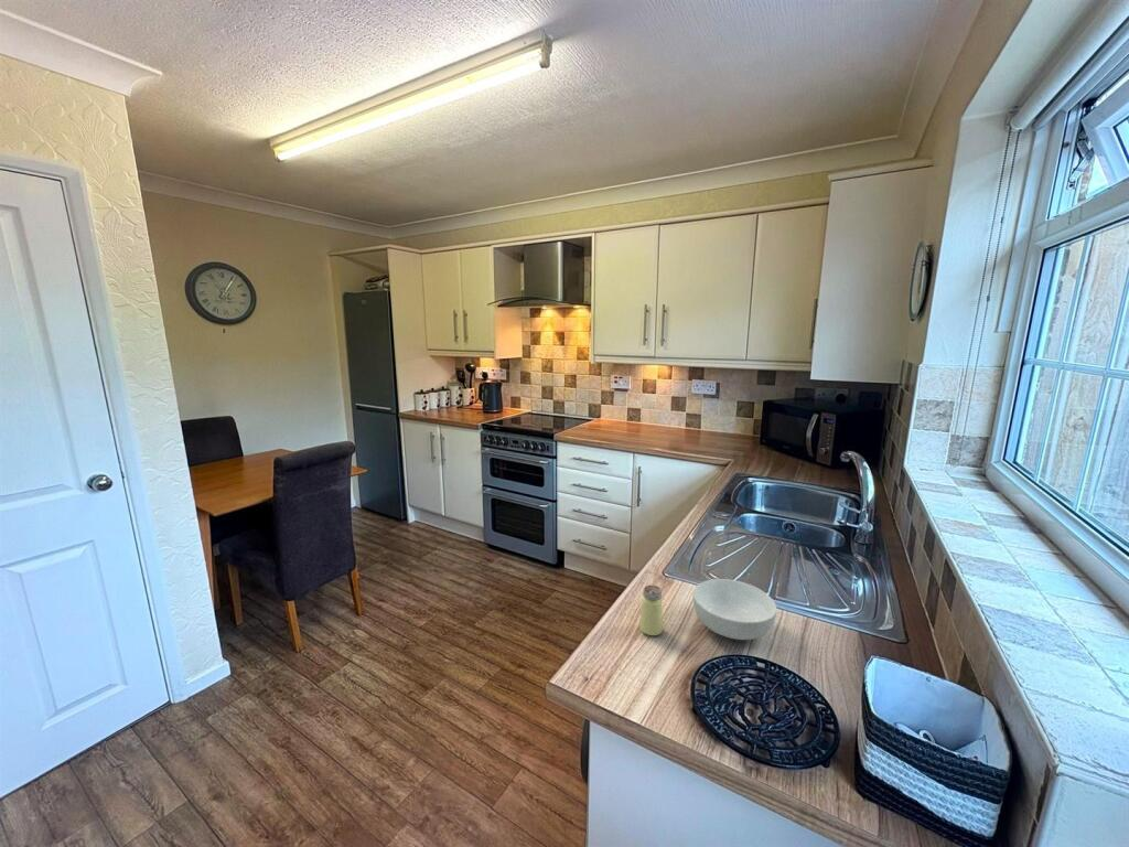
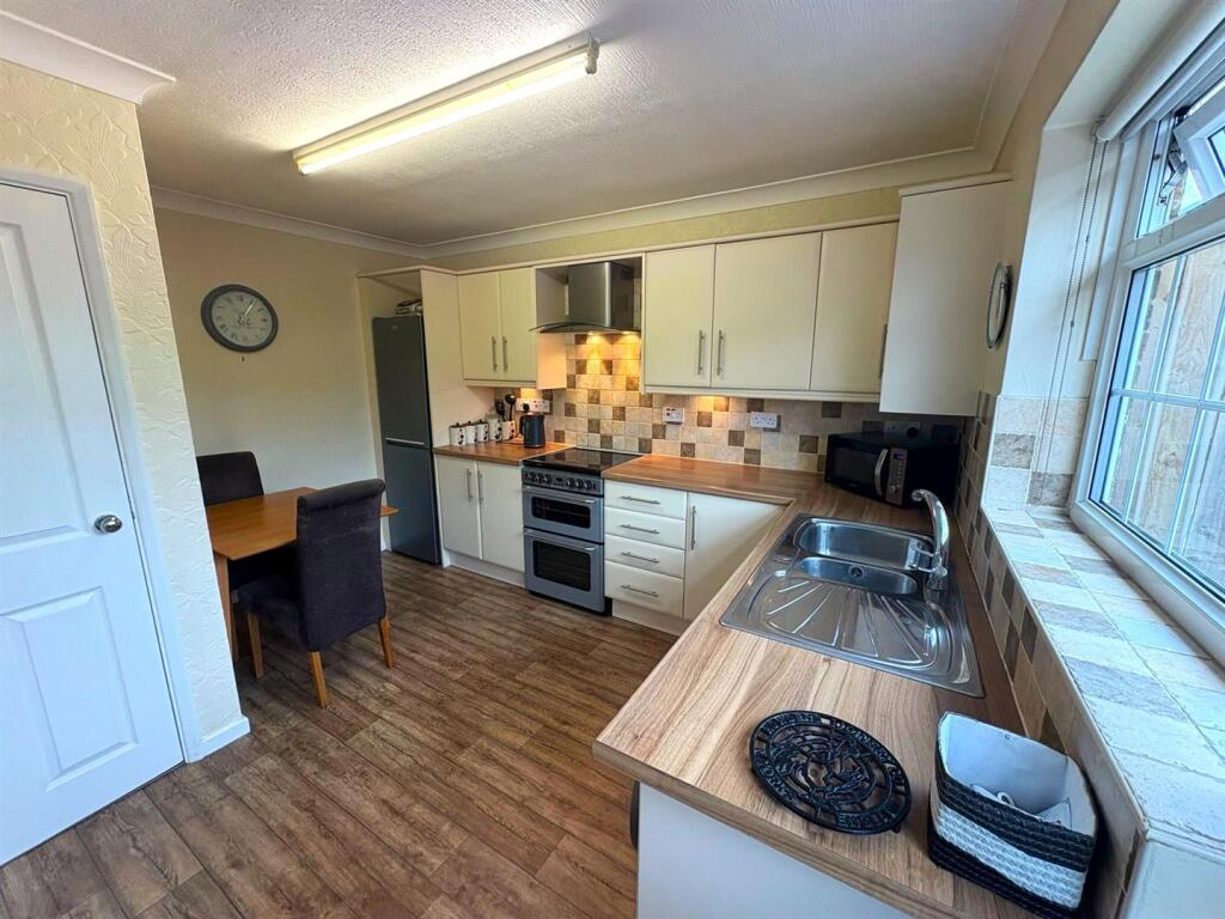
- saltshaker [638,585,664,636]
- cereal bowl [692,578,777,641]
